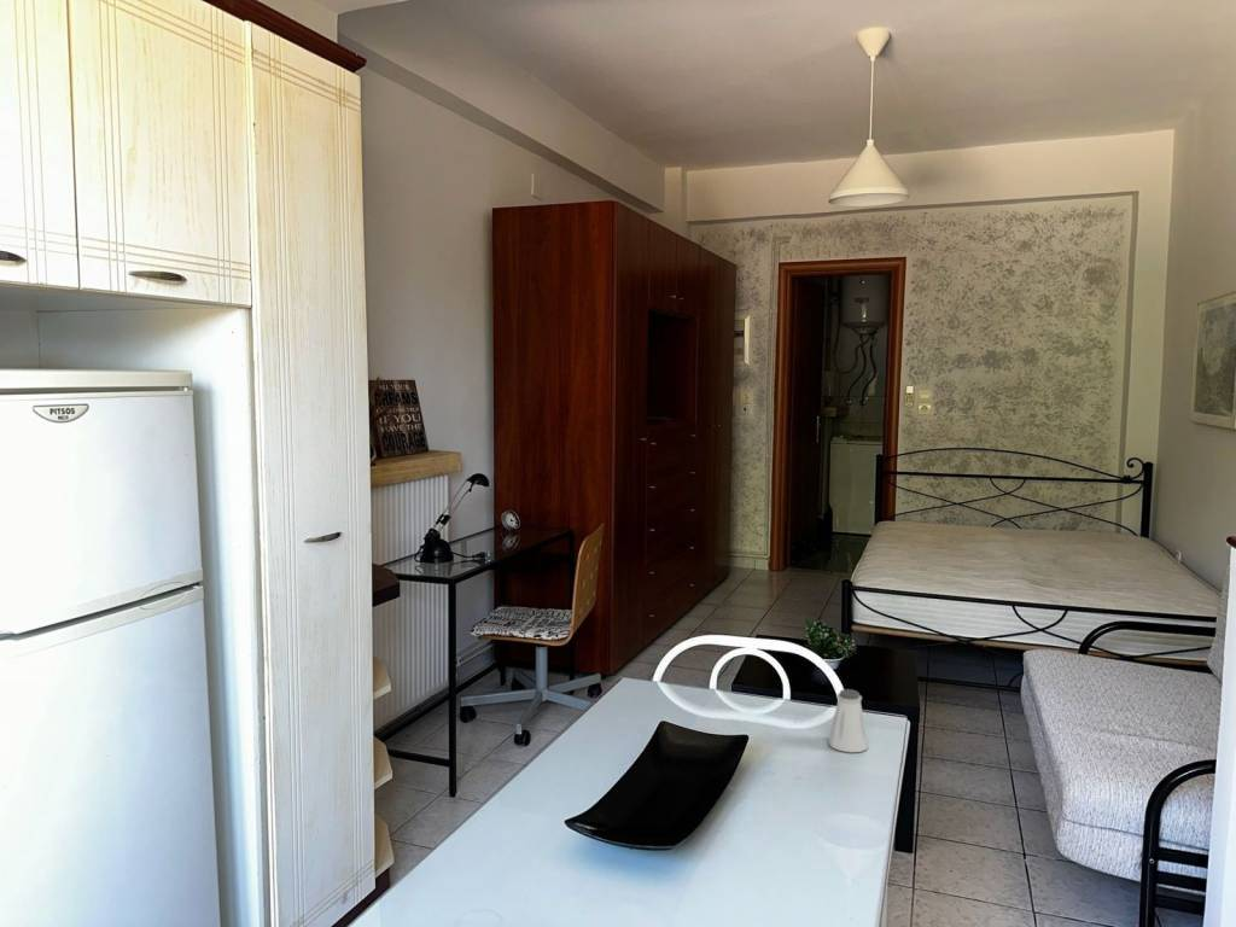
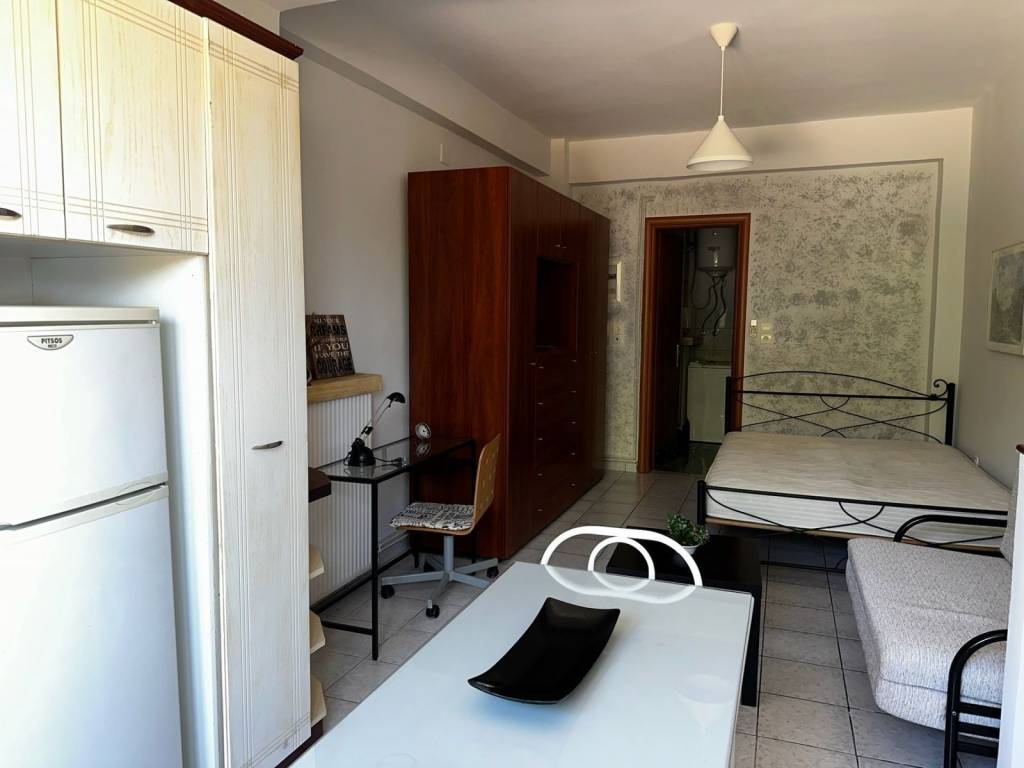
- saltshaker [827,688,869,753]
